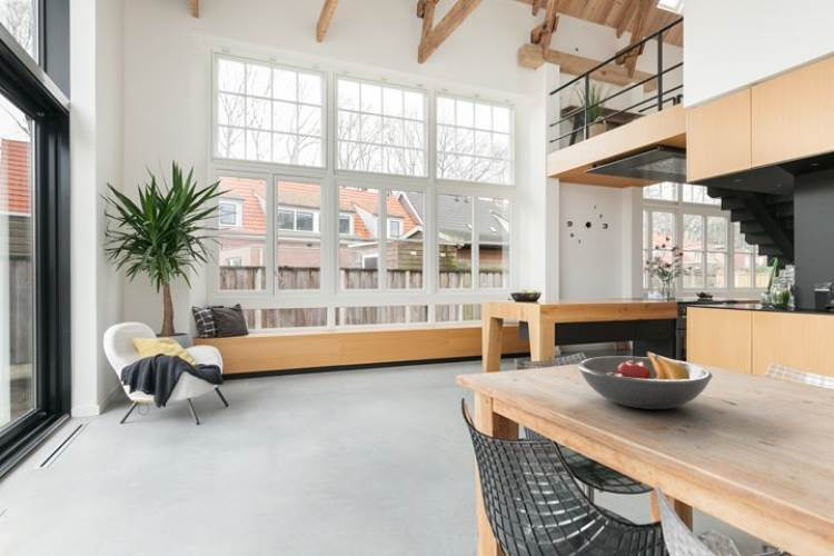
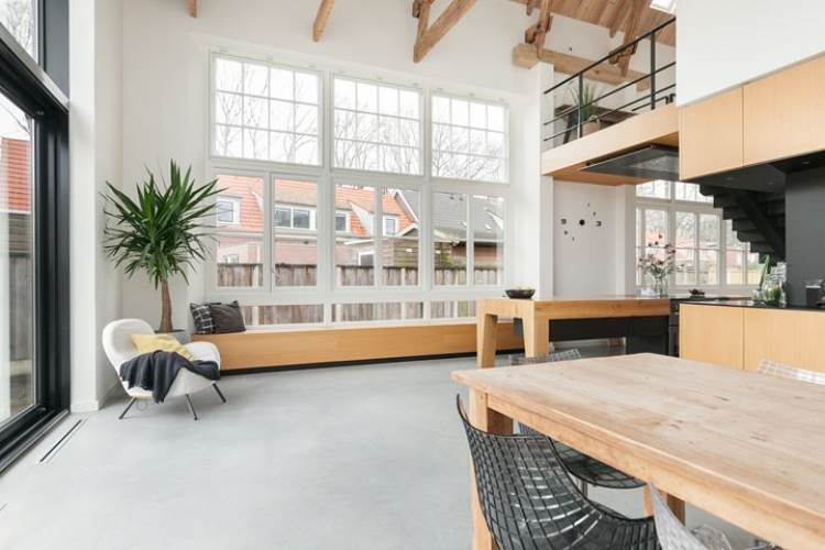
- fruit bowl [577,350,714,410]
